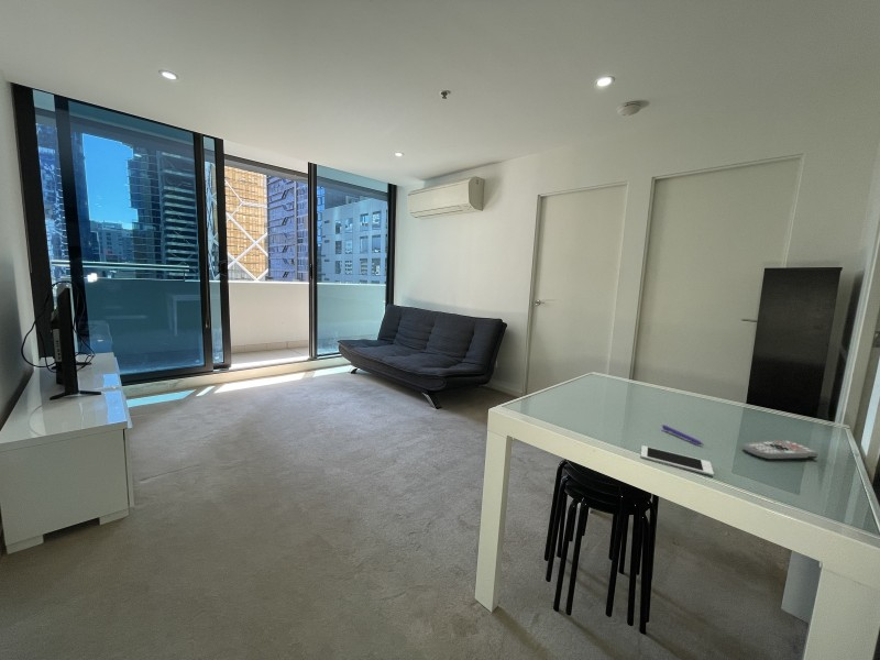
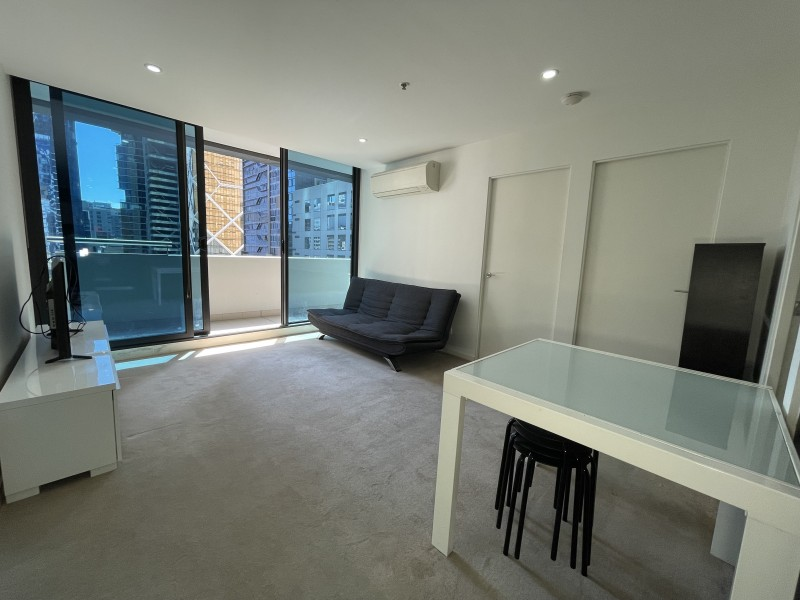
- pen [661,424,705,447]
- cell phone [640,444,715,477]
- remote control [741,439,820,461]
